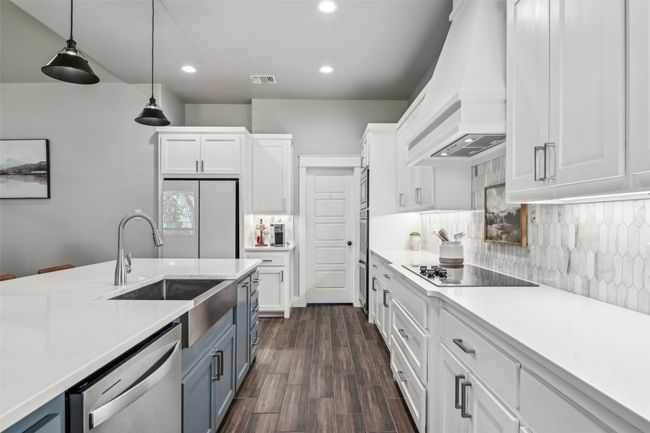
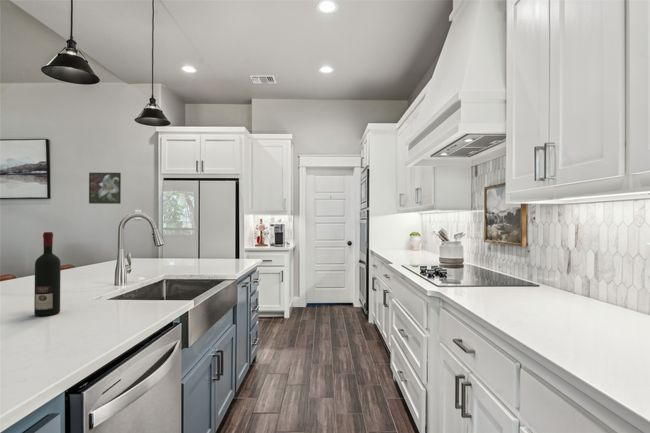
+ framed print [88,172,122,205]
+ alcohol [33,231,62,317]
